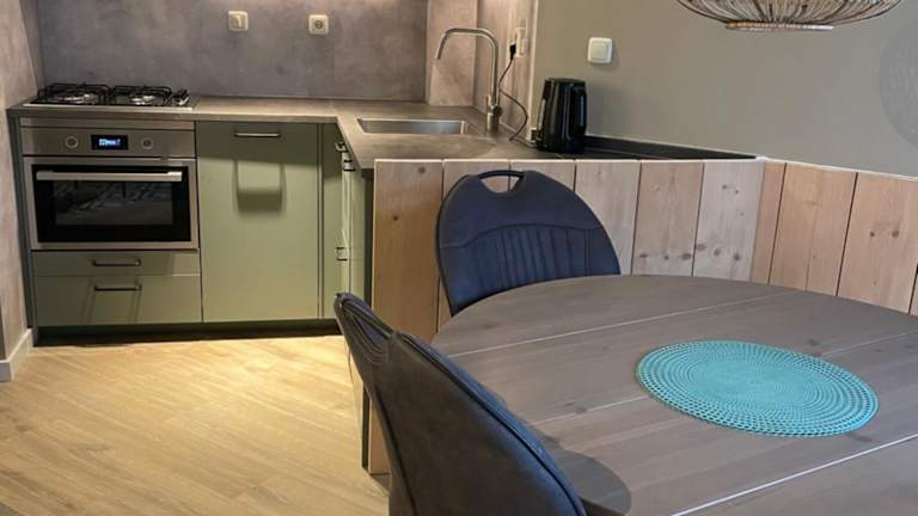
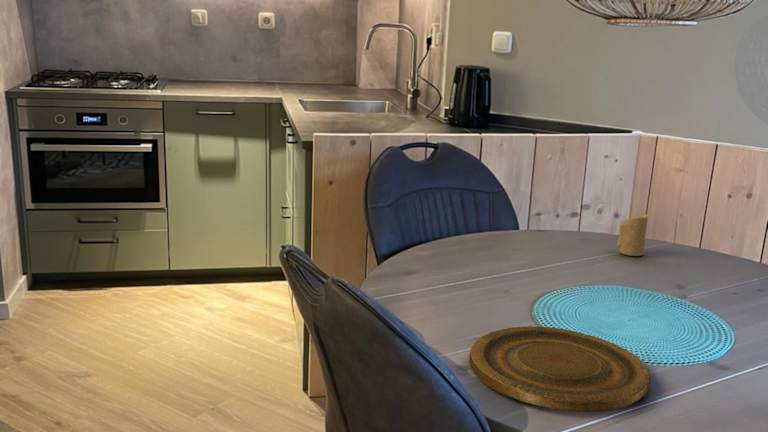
+ plate [468,325,651,413]
+ candle [617,213,649,257]
